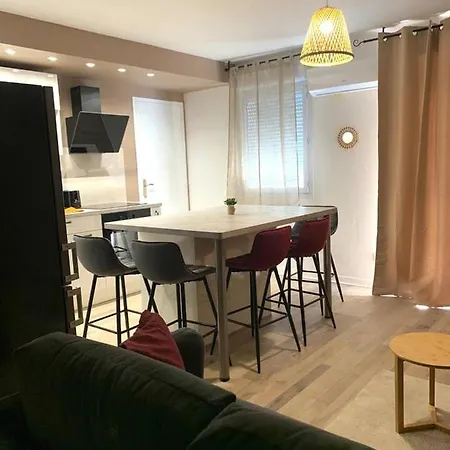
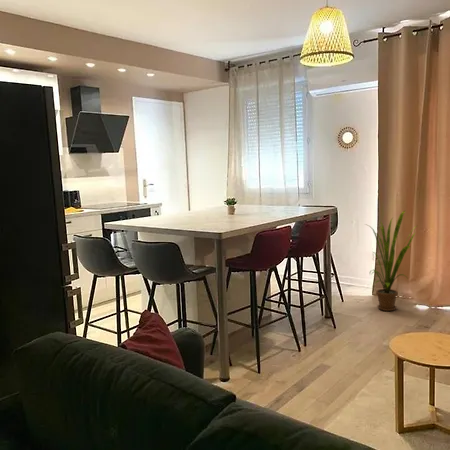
+ house plant [364,210,419,312]
